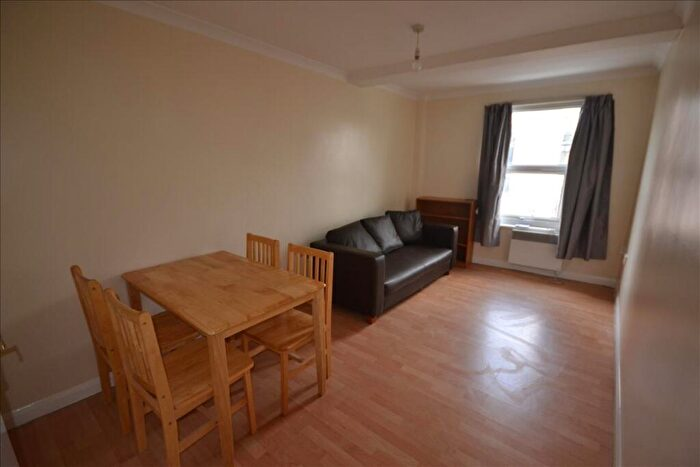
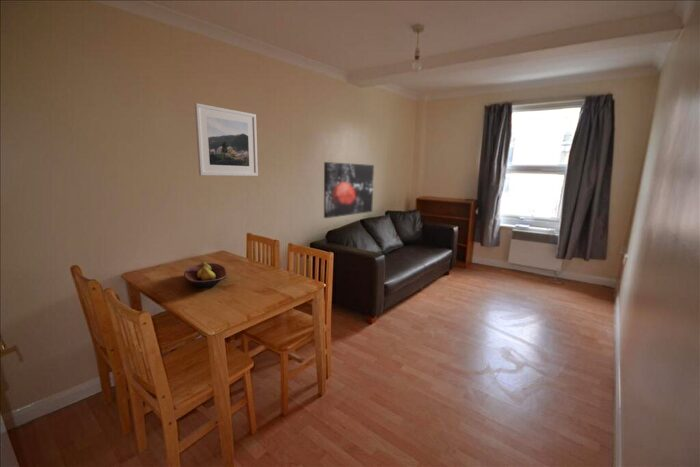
+ wall art [323,161,375,219]
+ fruit bowl [183,261,228,289]
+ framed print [194,102,259,177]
